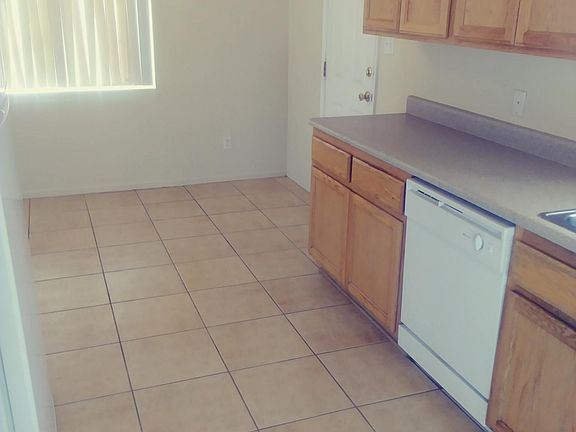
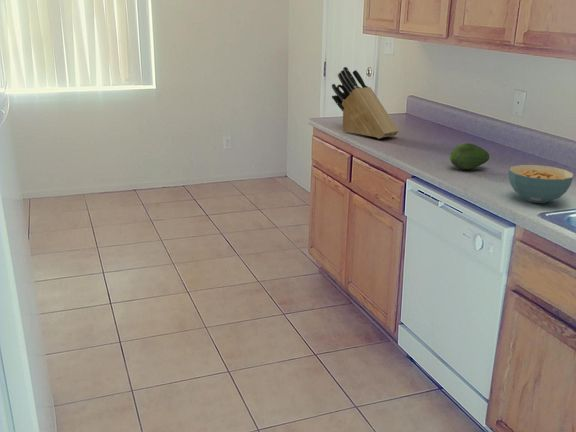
+ knife block [331,66,400,139]
+ fruit [449,142,490,171]
+ cereal bowl [508,164,575,204]
